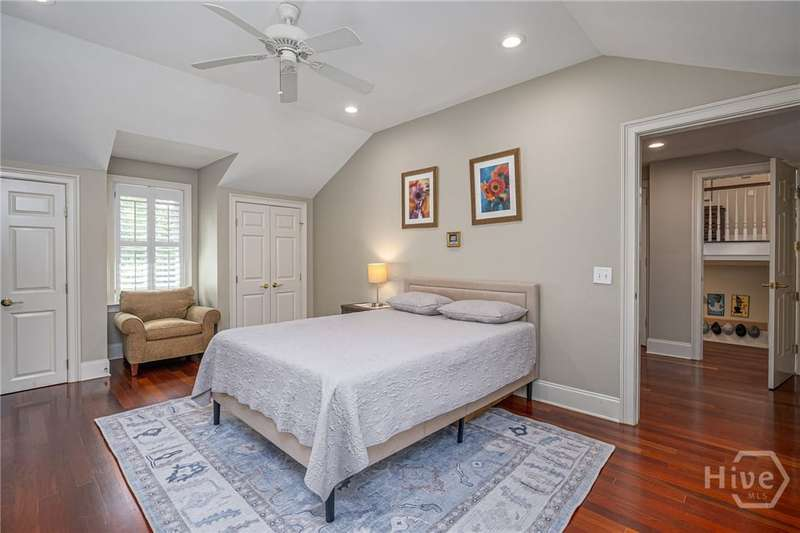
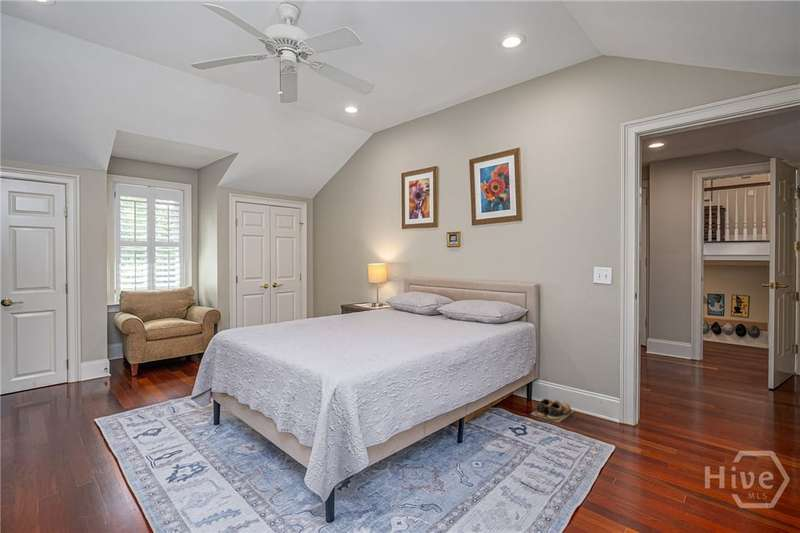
+ shoes [530,398,576,423]
